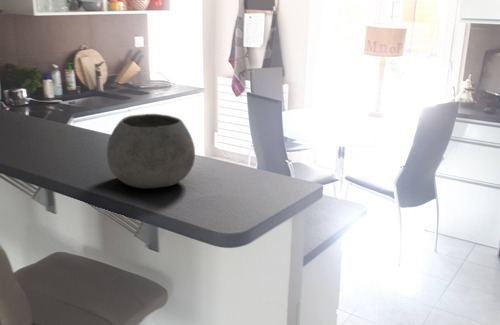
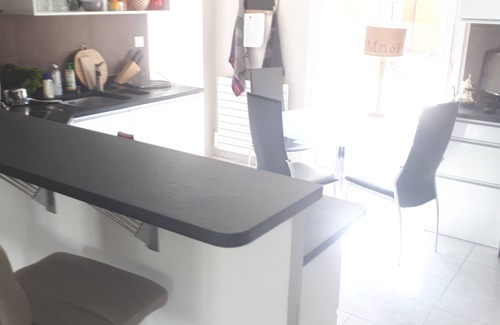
- bowl [106,113,196,189]
